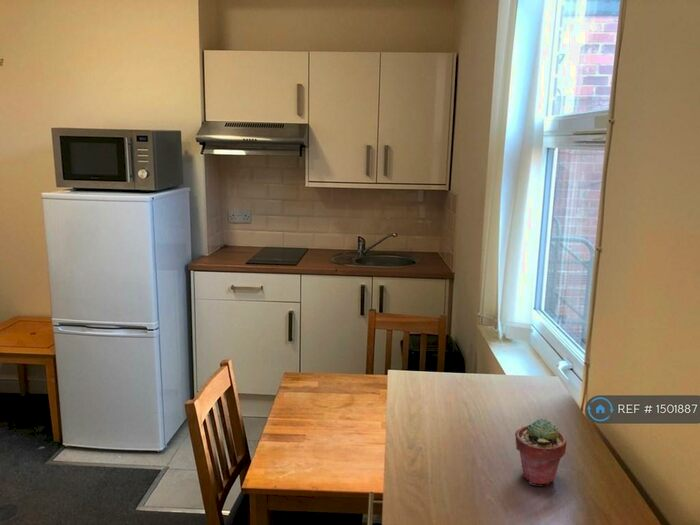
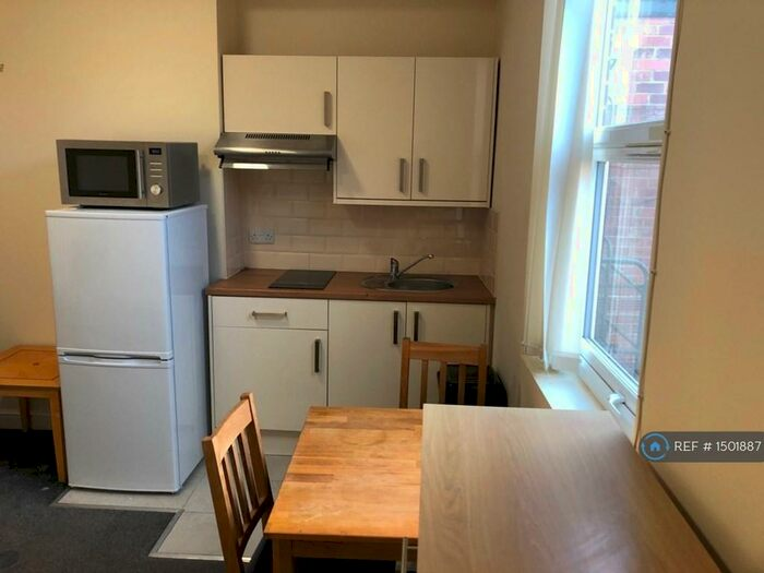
- potted succulent [514,418,567,487]
